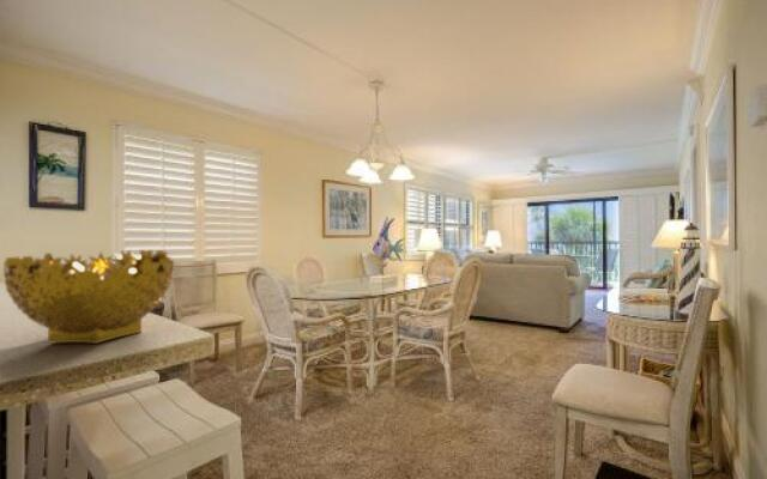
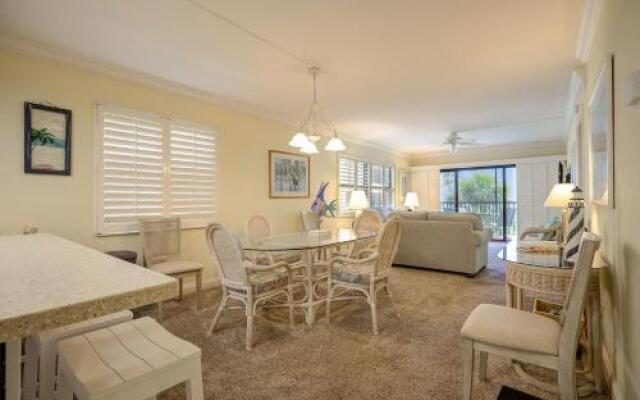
- decorative bowl [2,249,175,345]
